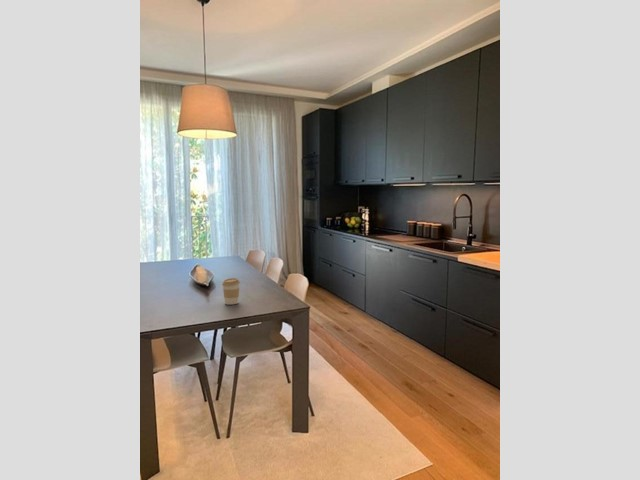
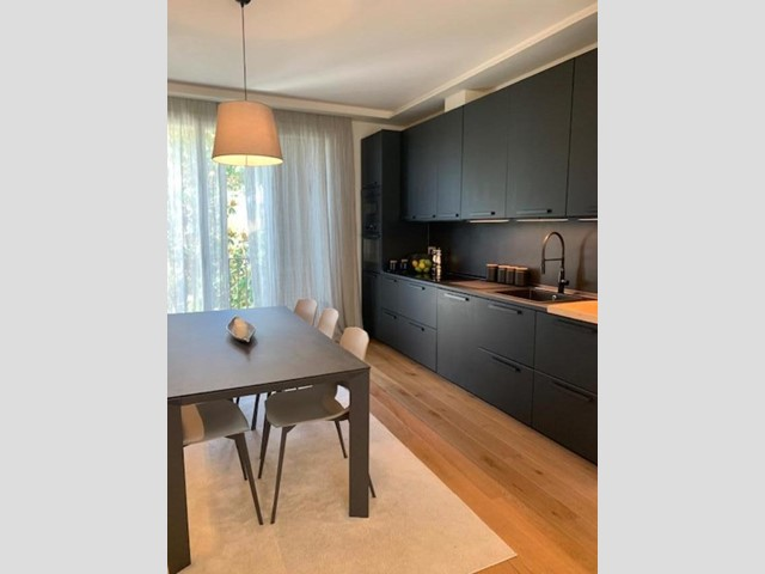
- coffee cup [221,277,241,306]
